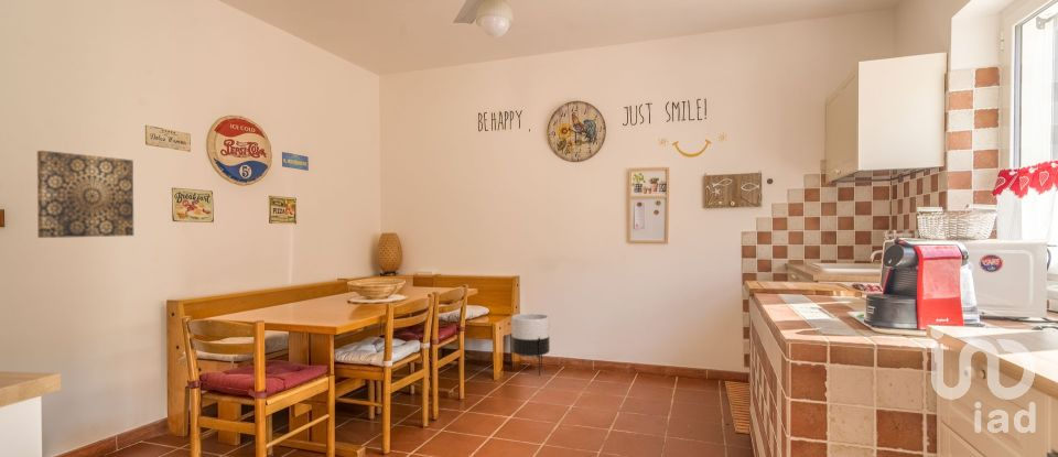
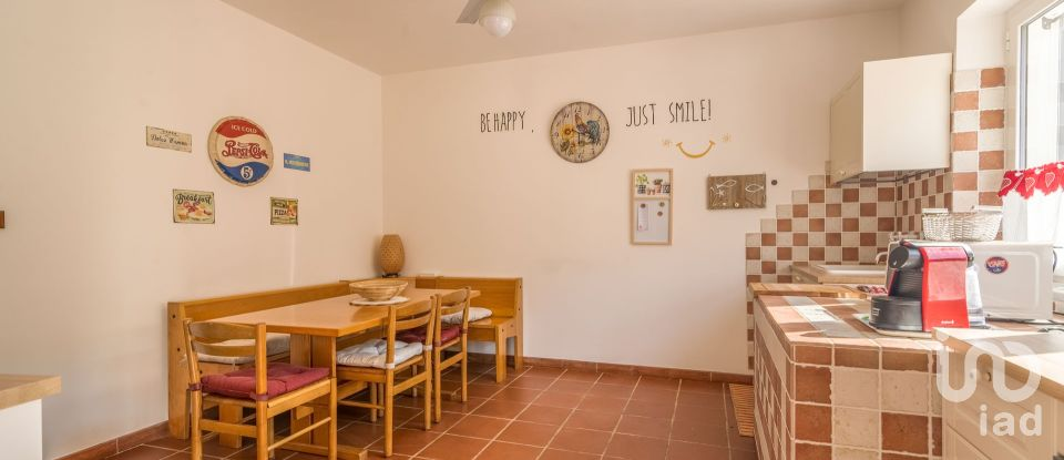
- wall art [36,150,134,239]
- planter [509,313,551,377]
